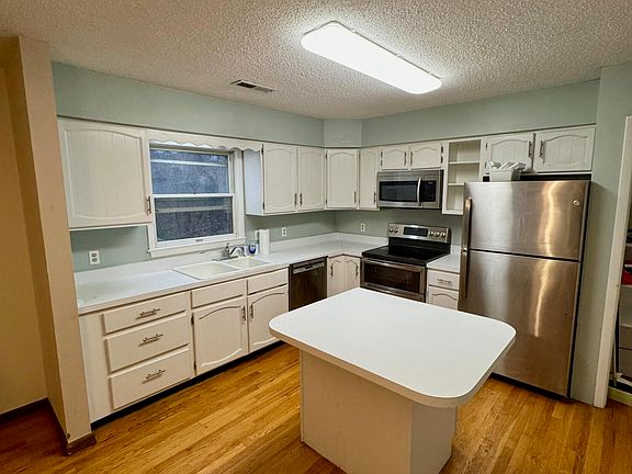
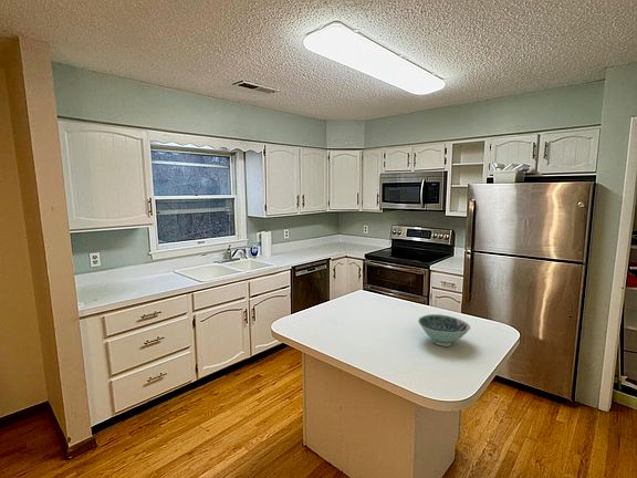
+ bowl [417,313,471,347]
